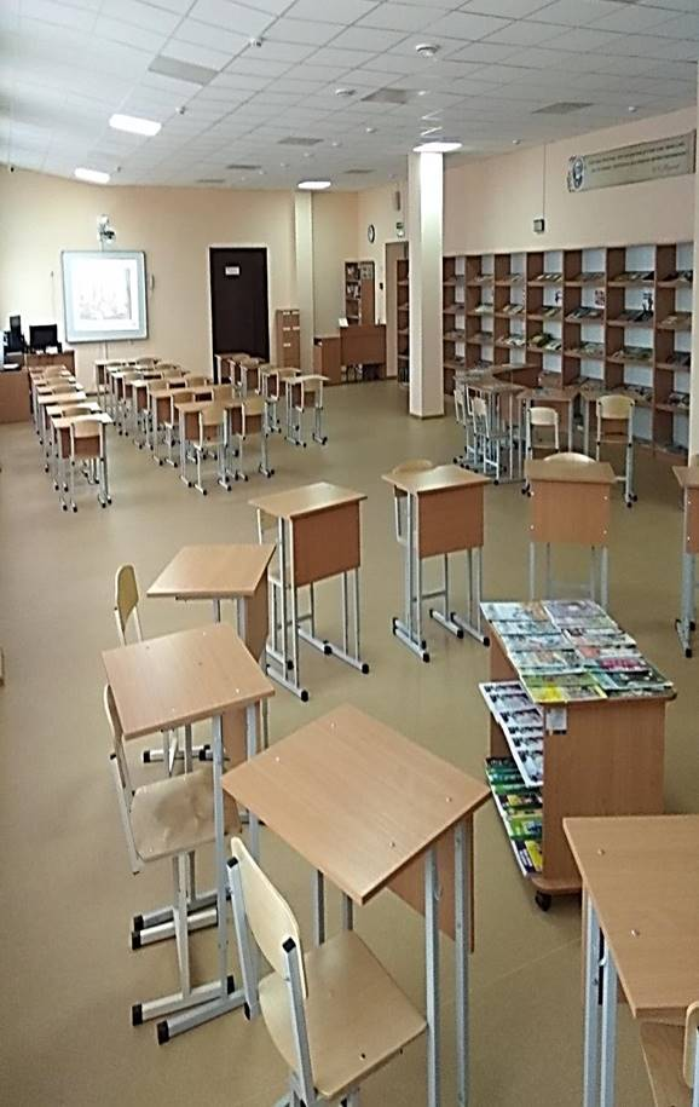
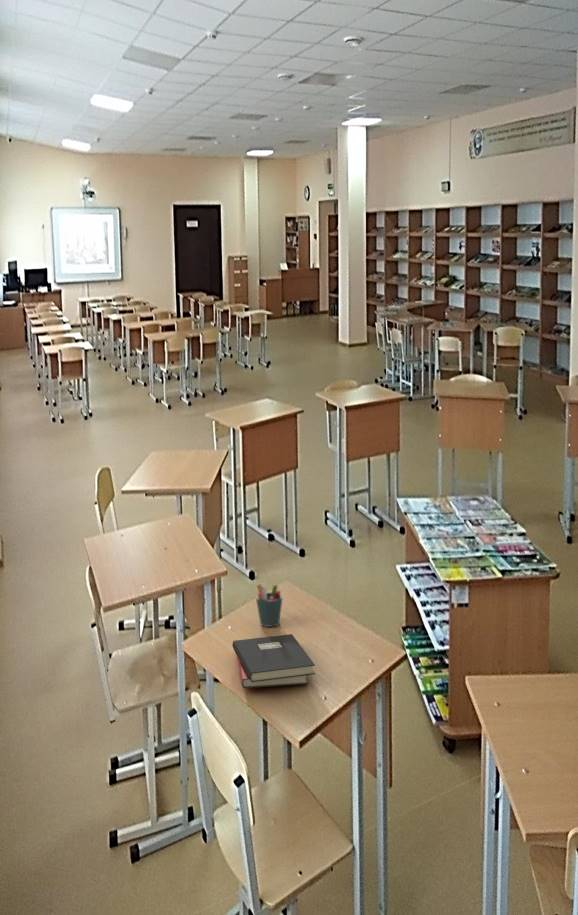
+ pen holder [255,583,284,628]
+ hardback book [231,633,316,689]
